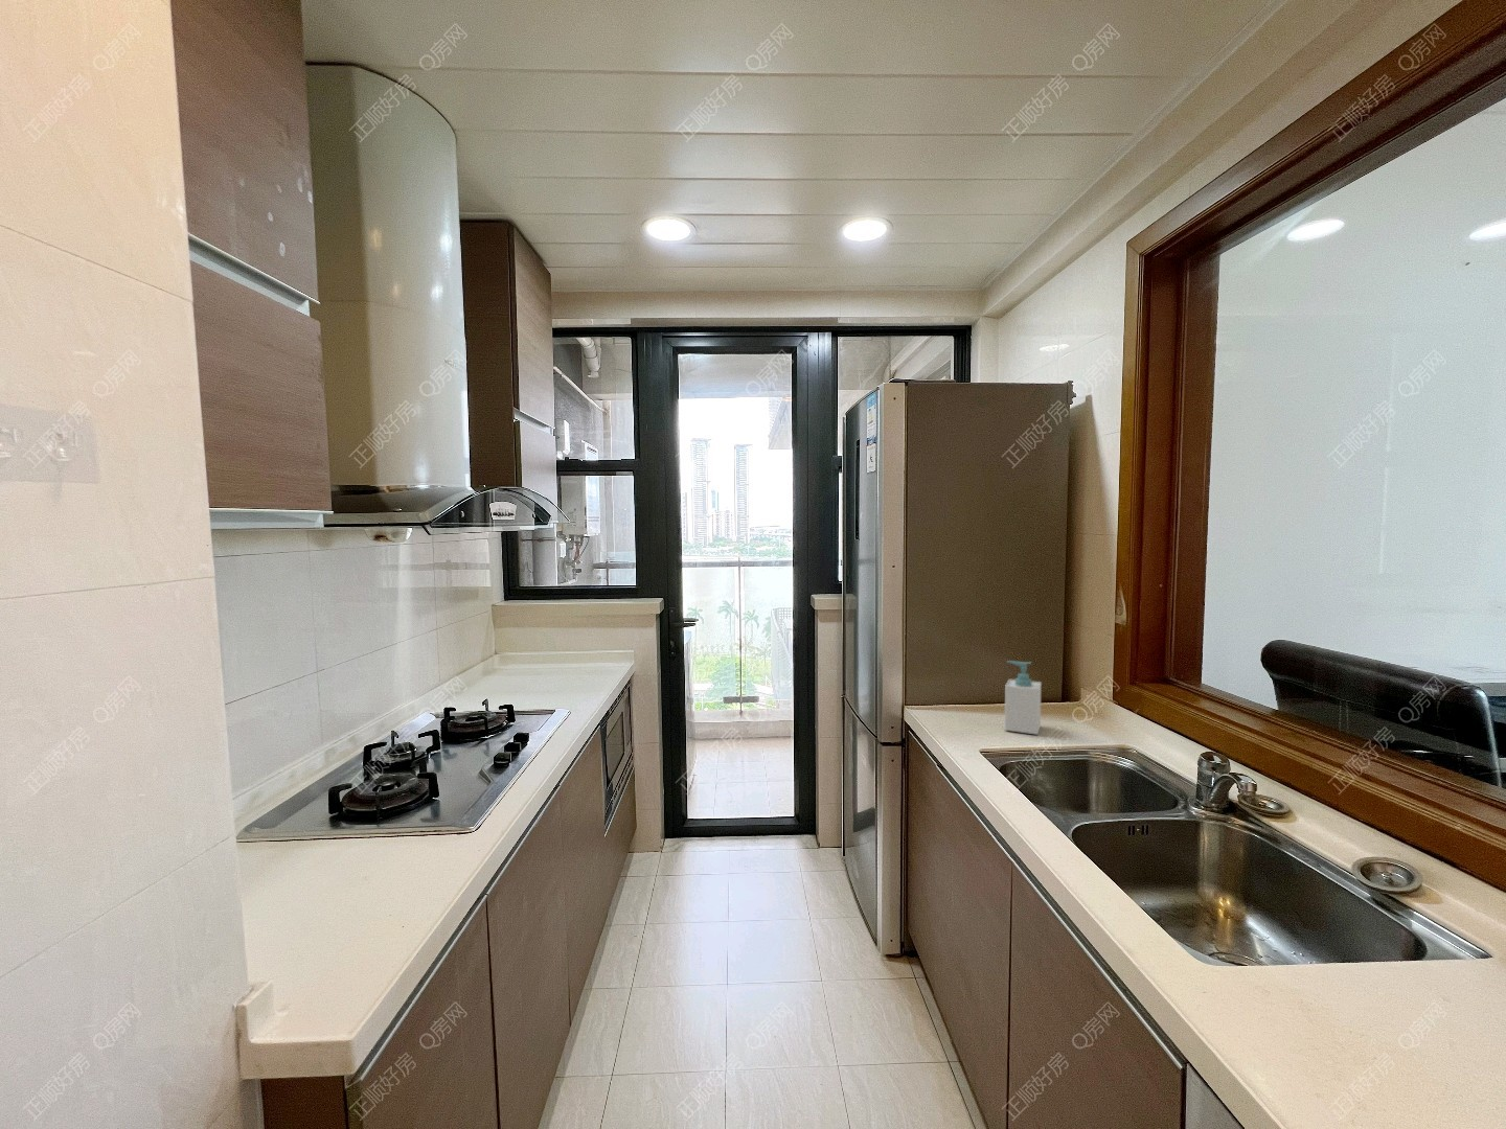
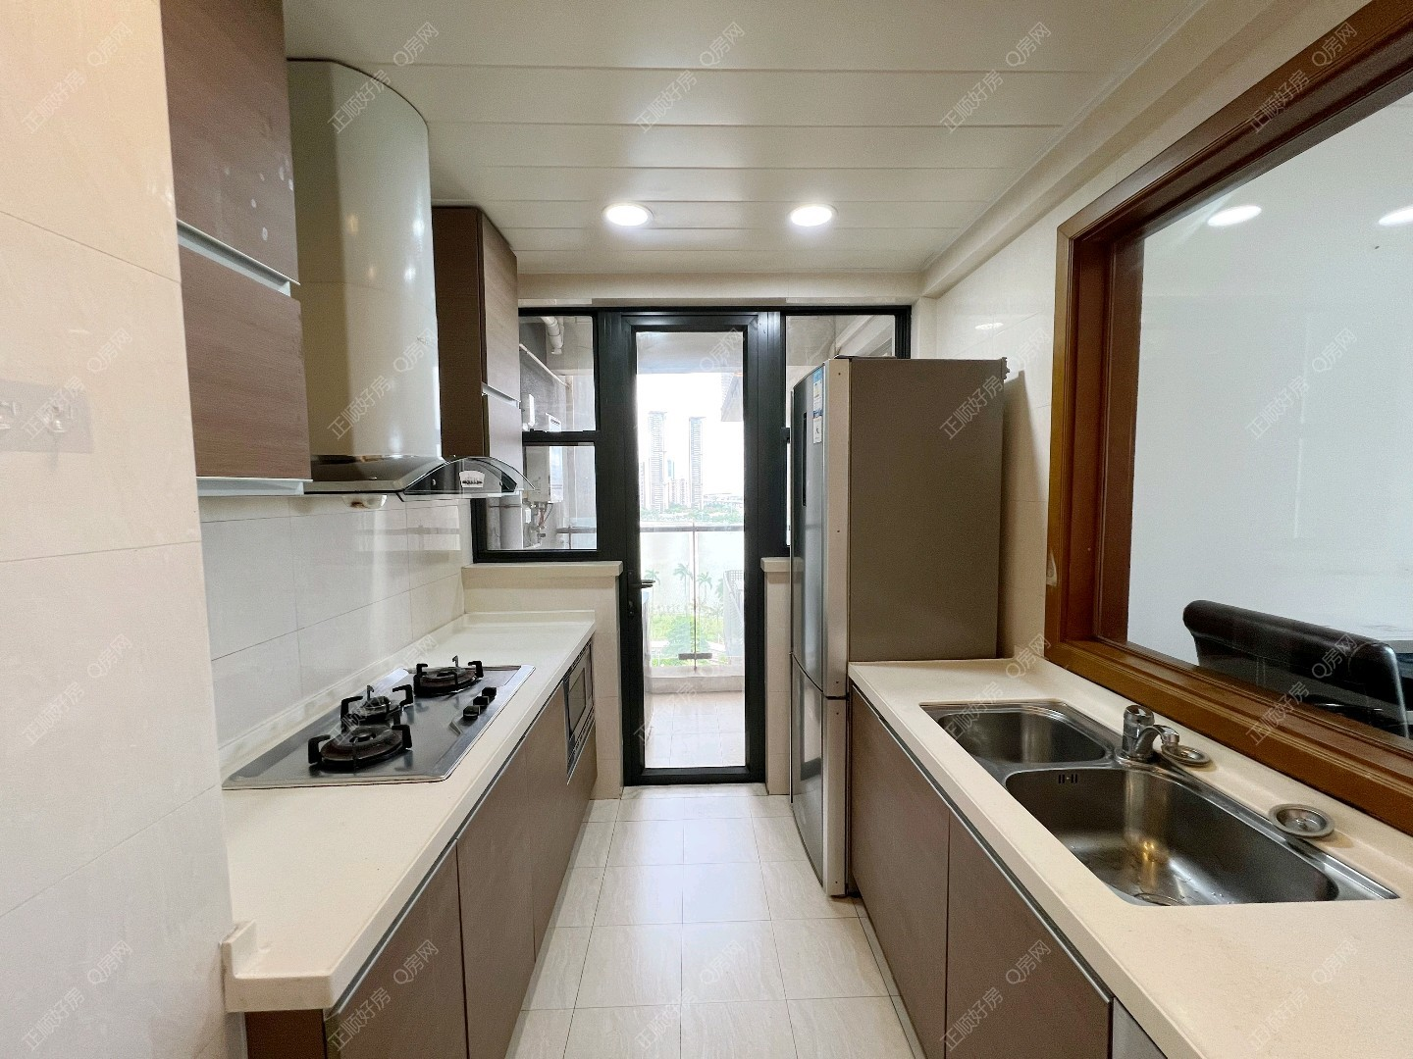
- soap bottle [1004,659,1041,736]
